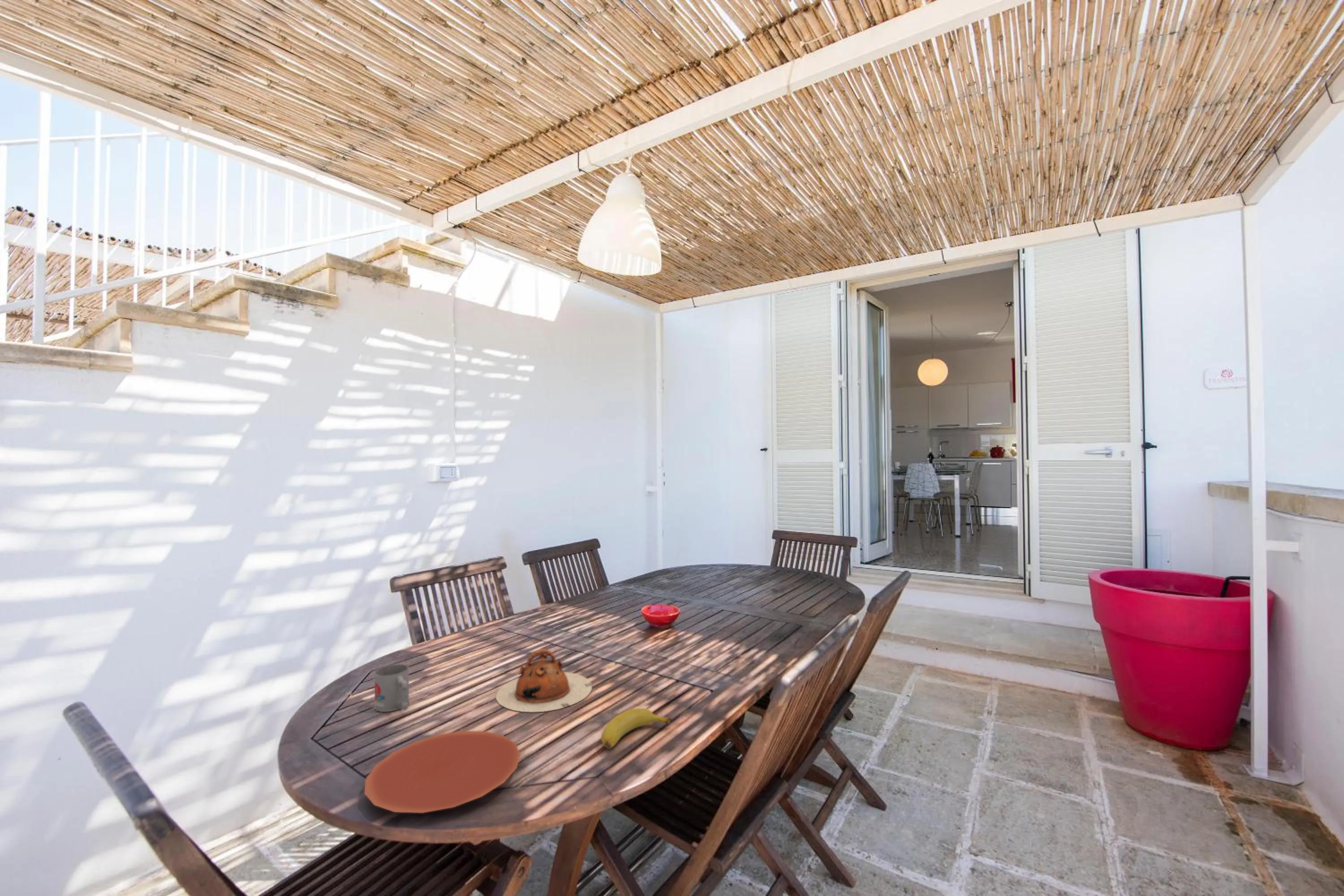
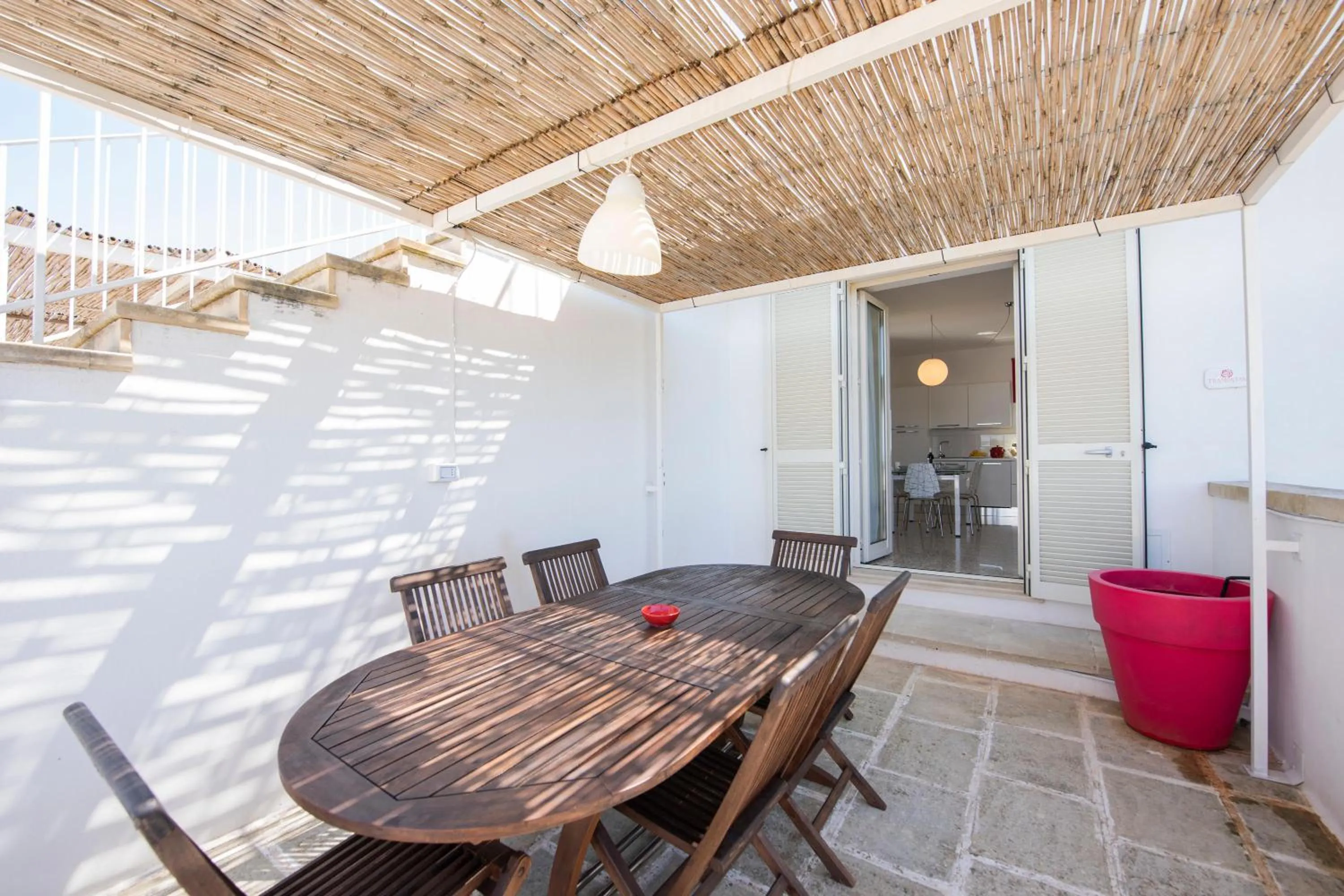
- banana [600,708,672,750]
- mug [374,663,409,712]
- plate [364,730,521,814]
- teapot [495,648,593,713]
